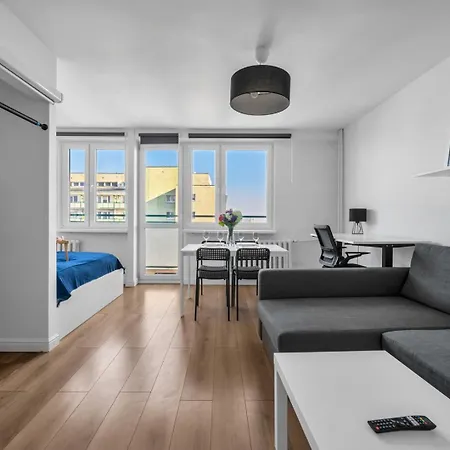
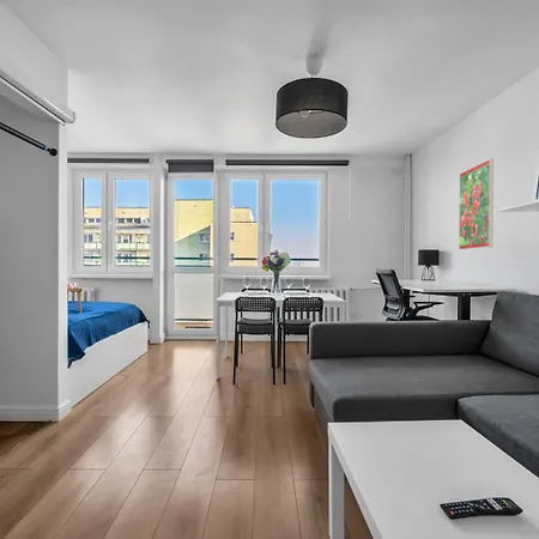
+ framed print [458,158,495,252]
